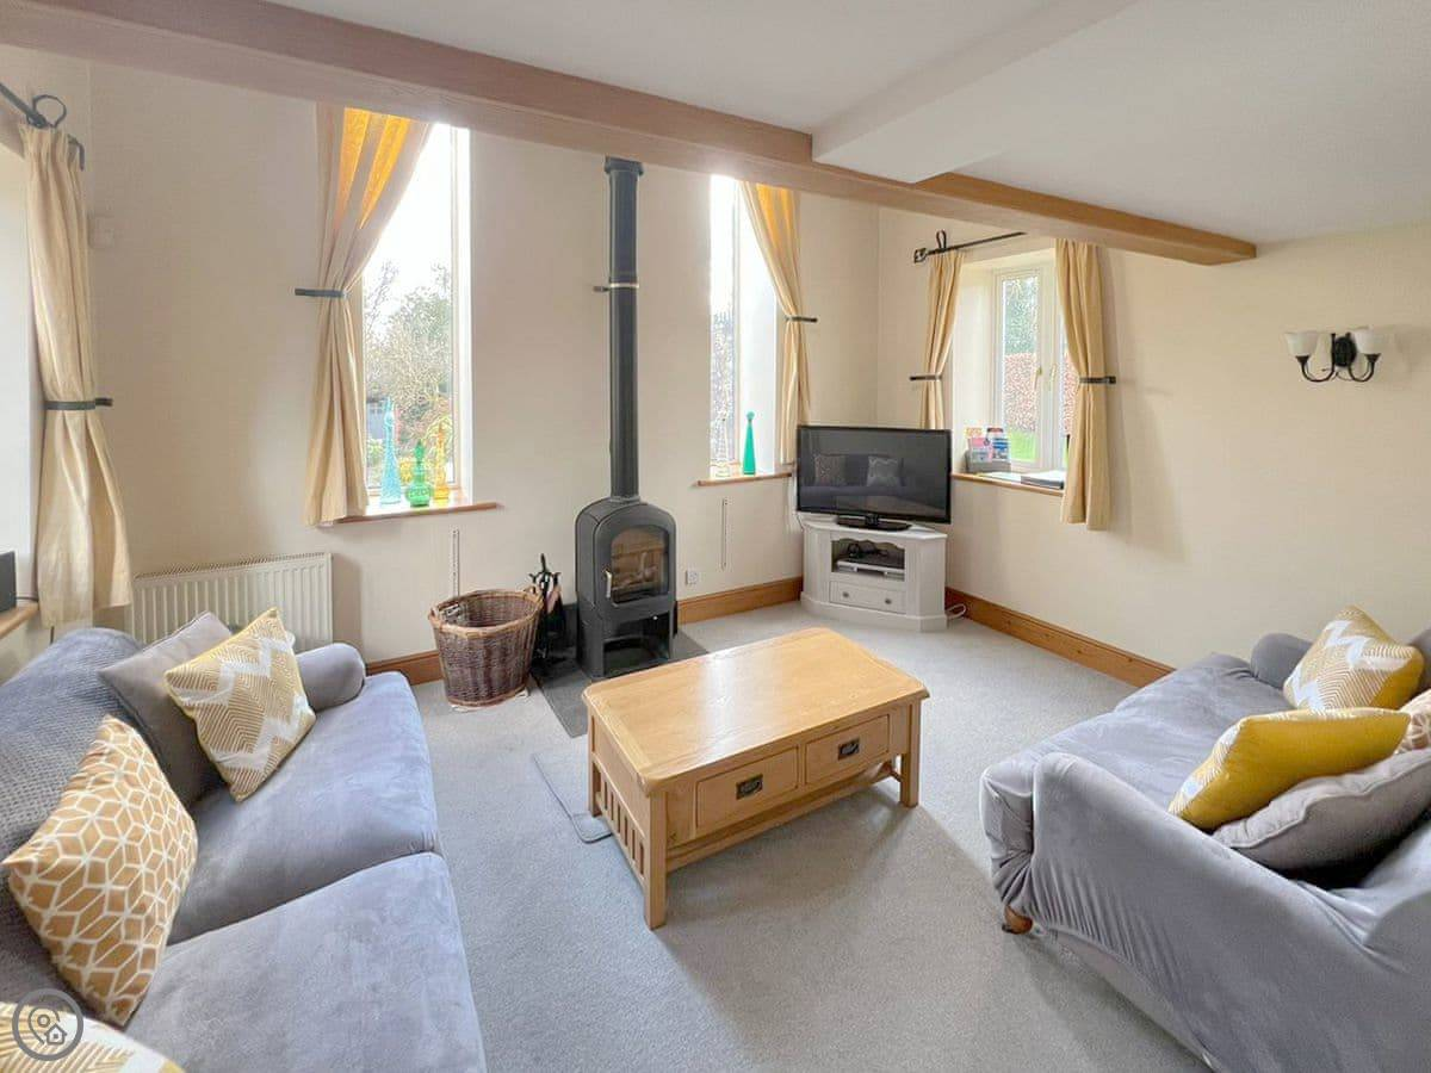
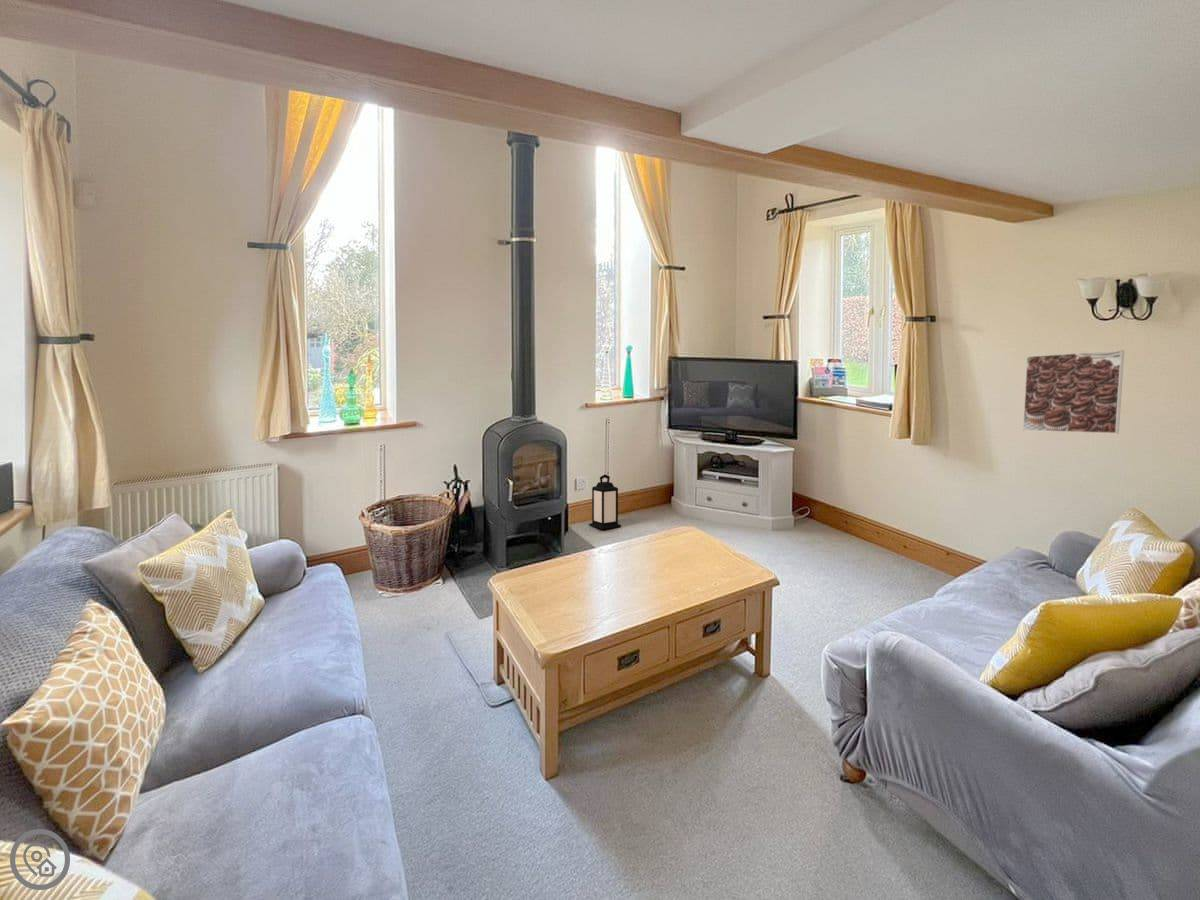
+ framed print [1022,349,1125,435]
+ lantern [588,474,622,530]
